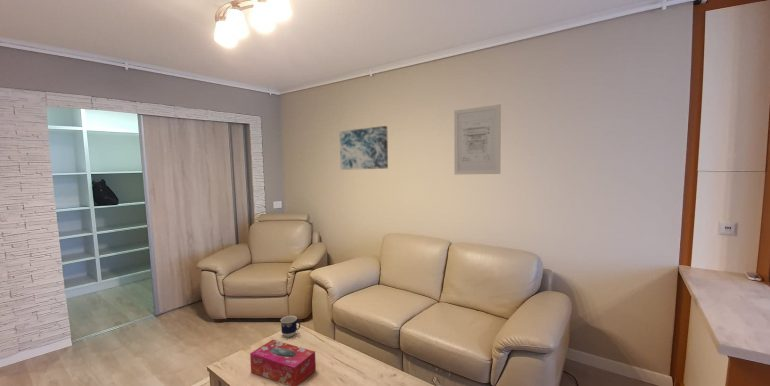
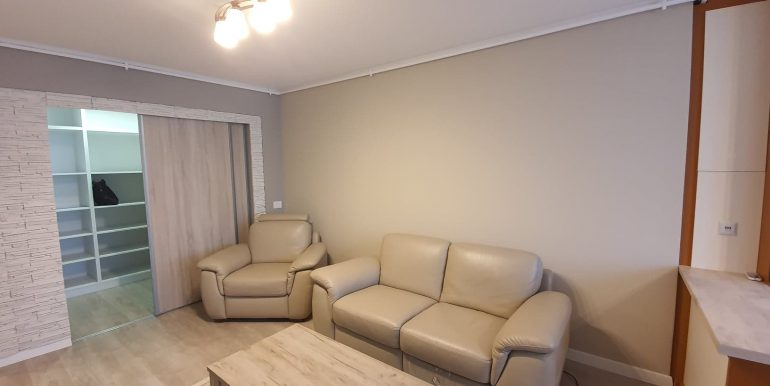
- wall art [339,125,389,171]
- tissue box [249,339,317,386]
- cup [280,315,301,338]
- wall art [453,103,502,176]
